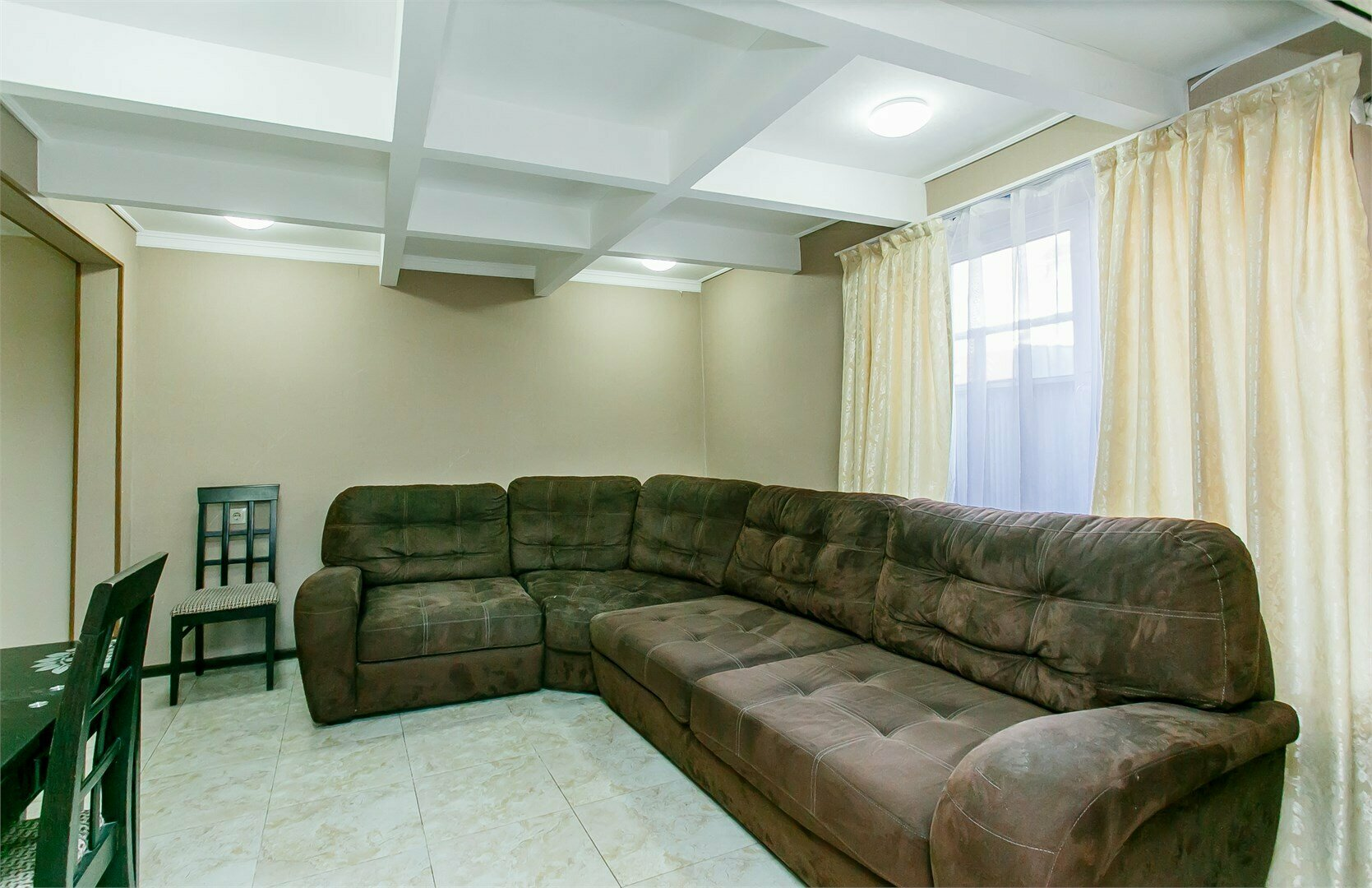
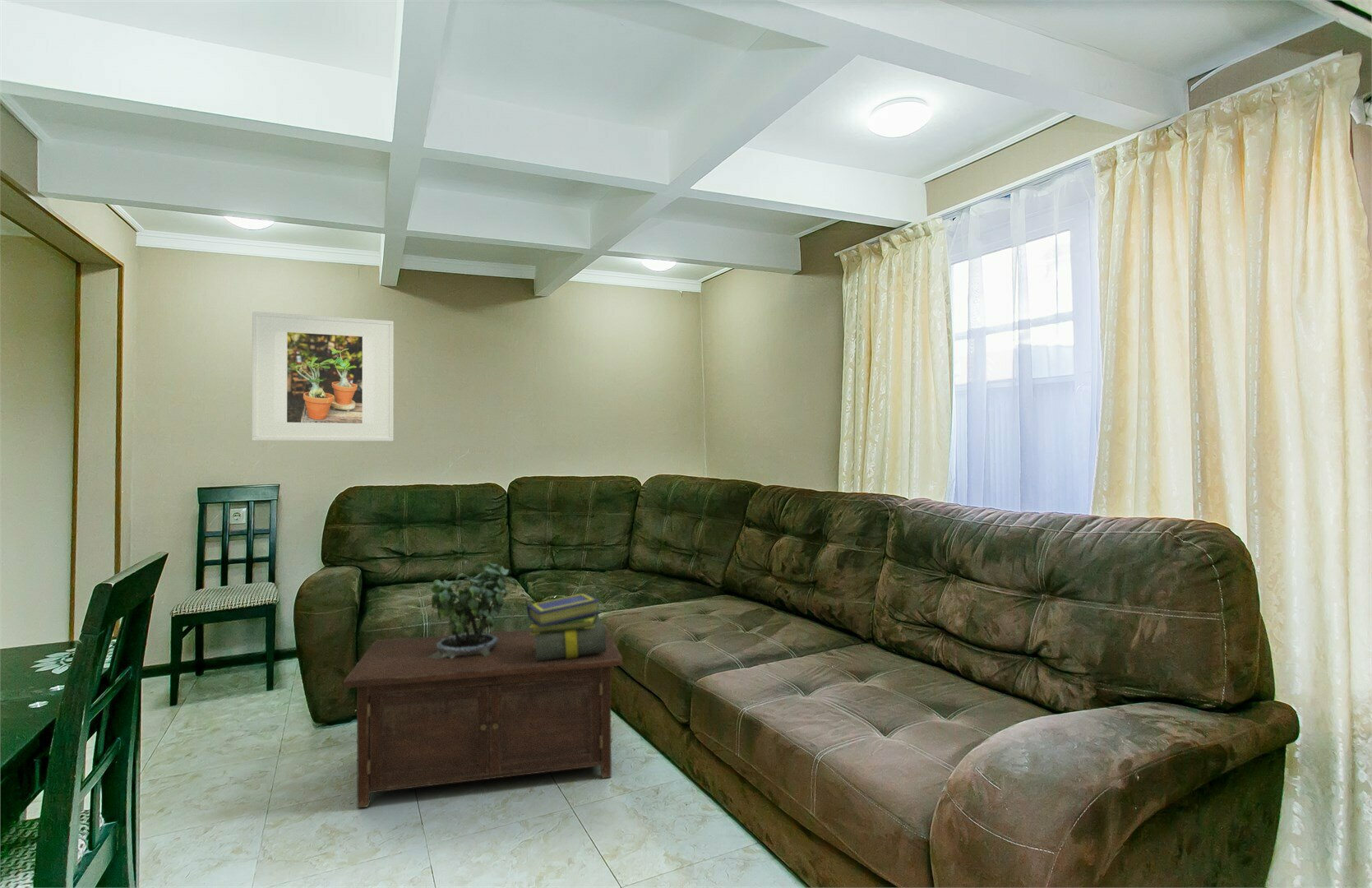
+ potted plant [426,560,518,659]
+ stack of books [526,592,606,662]
+ cabinet [343,624,623,809]
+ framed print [251,311,395,442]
